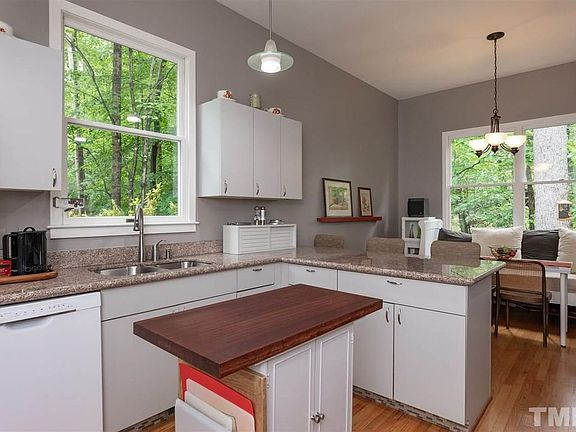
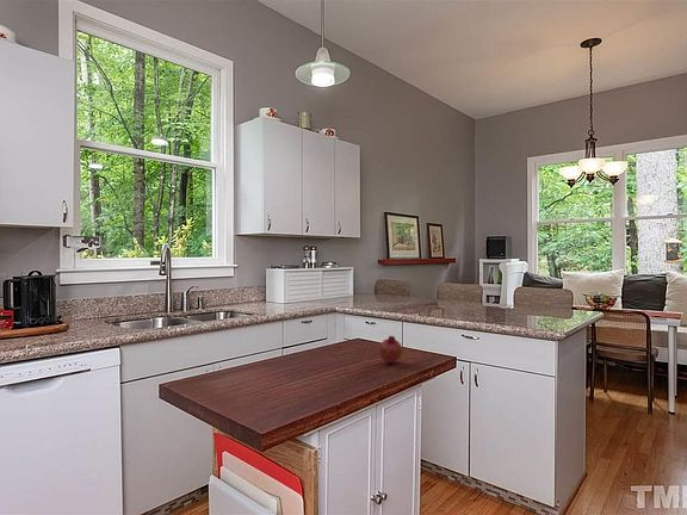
+ fruit [378,335,404,364]
